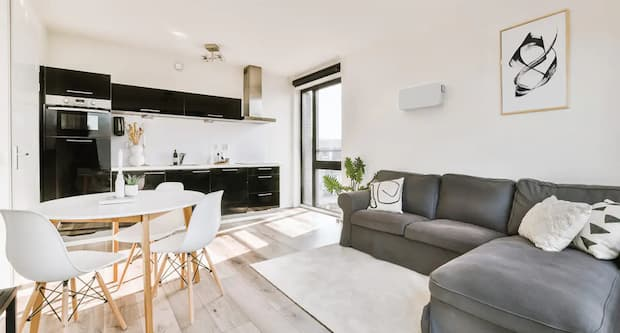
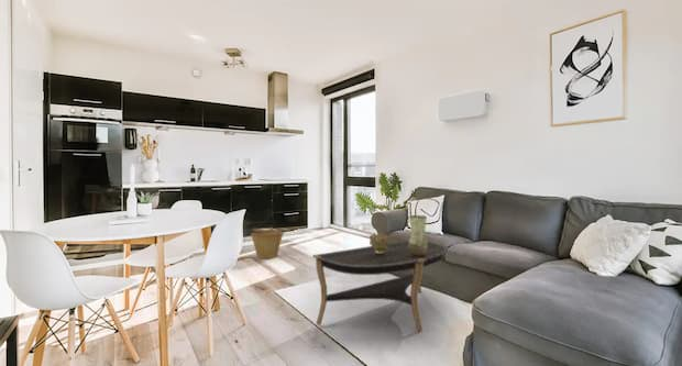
+ basket [250,230,285,259]
+ decorative bowl [369,232,392,255]
+ coffee table [311,240,450,332]
+ vase [408,214,428,256]
